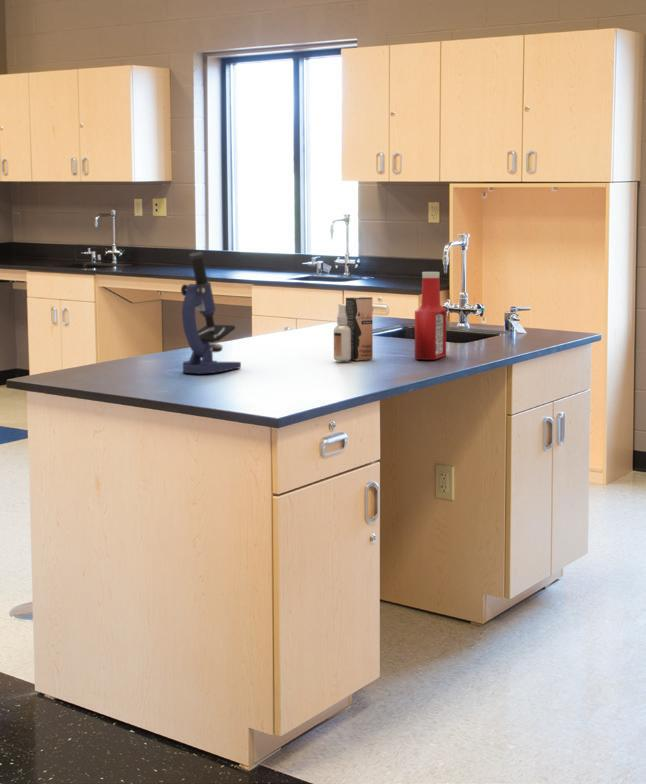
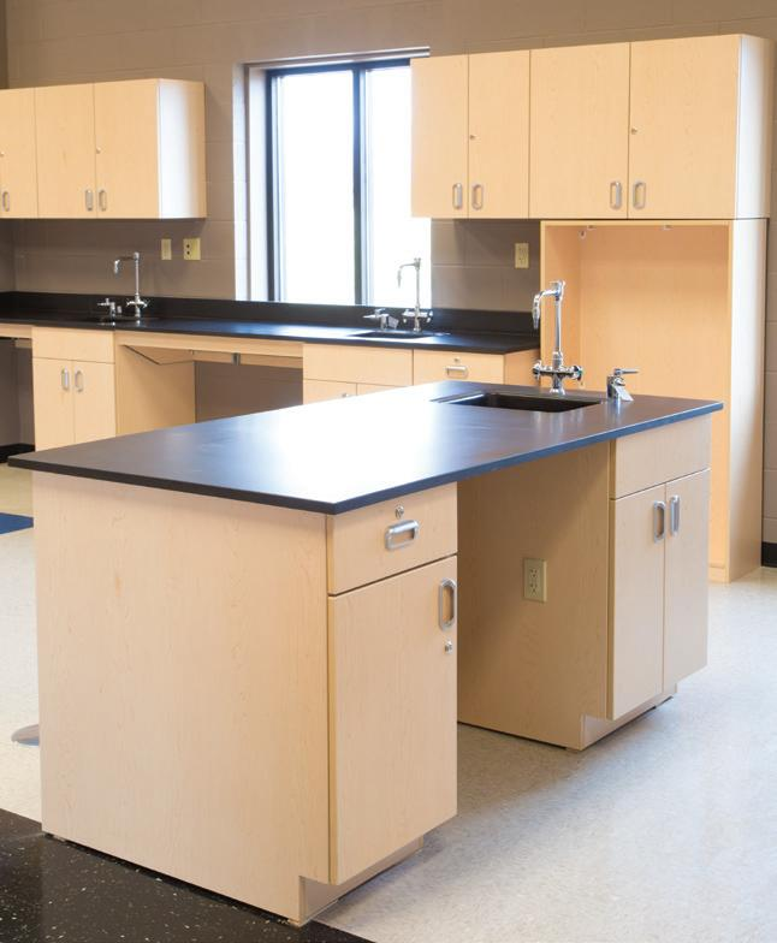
- microscope [180,251,242,375]
- spray bottle [333,296,374,362]
- soap bottle [414,271,447,361]
